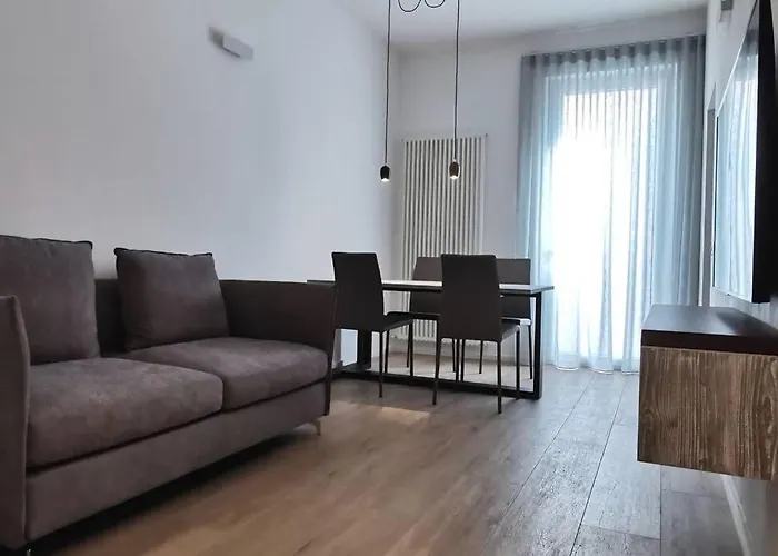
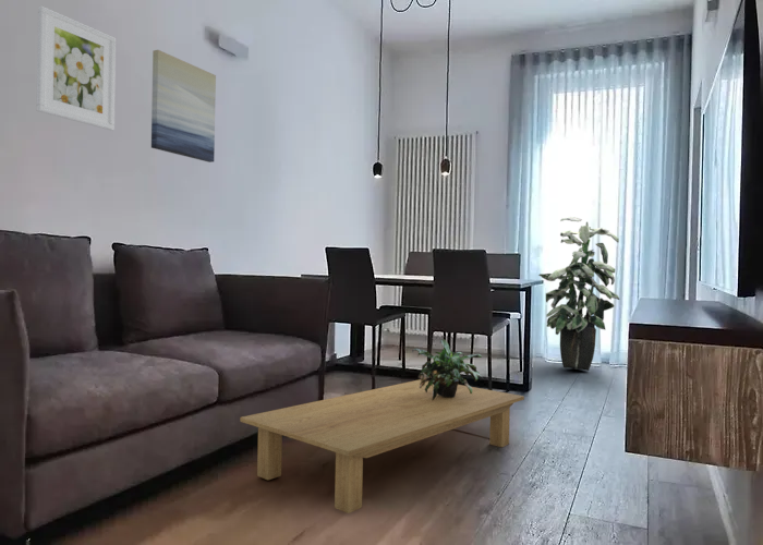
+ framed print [36,4,117,132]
+ wall art [150,49,217,164]
+ coffee table [239,378,525,514]
+ indoor plant [537,216,620,372]
+ potted plant [411,338,484,400]
